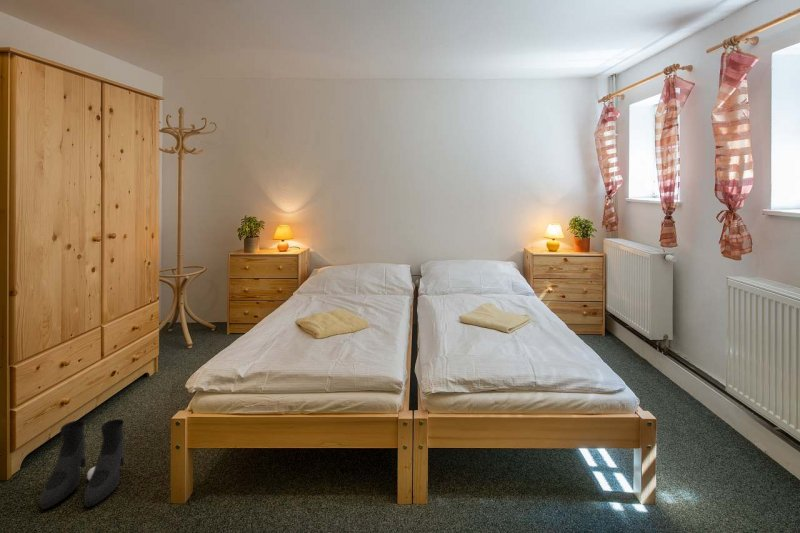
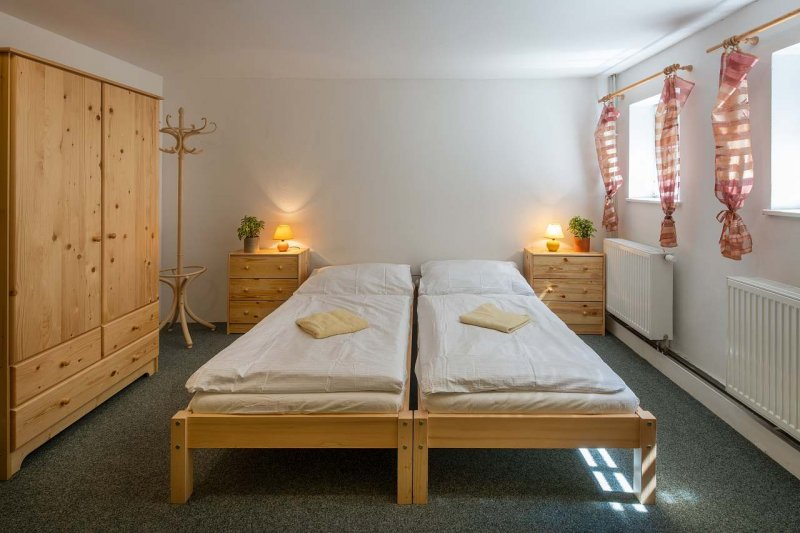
- boots [38,418,125,510]
